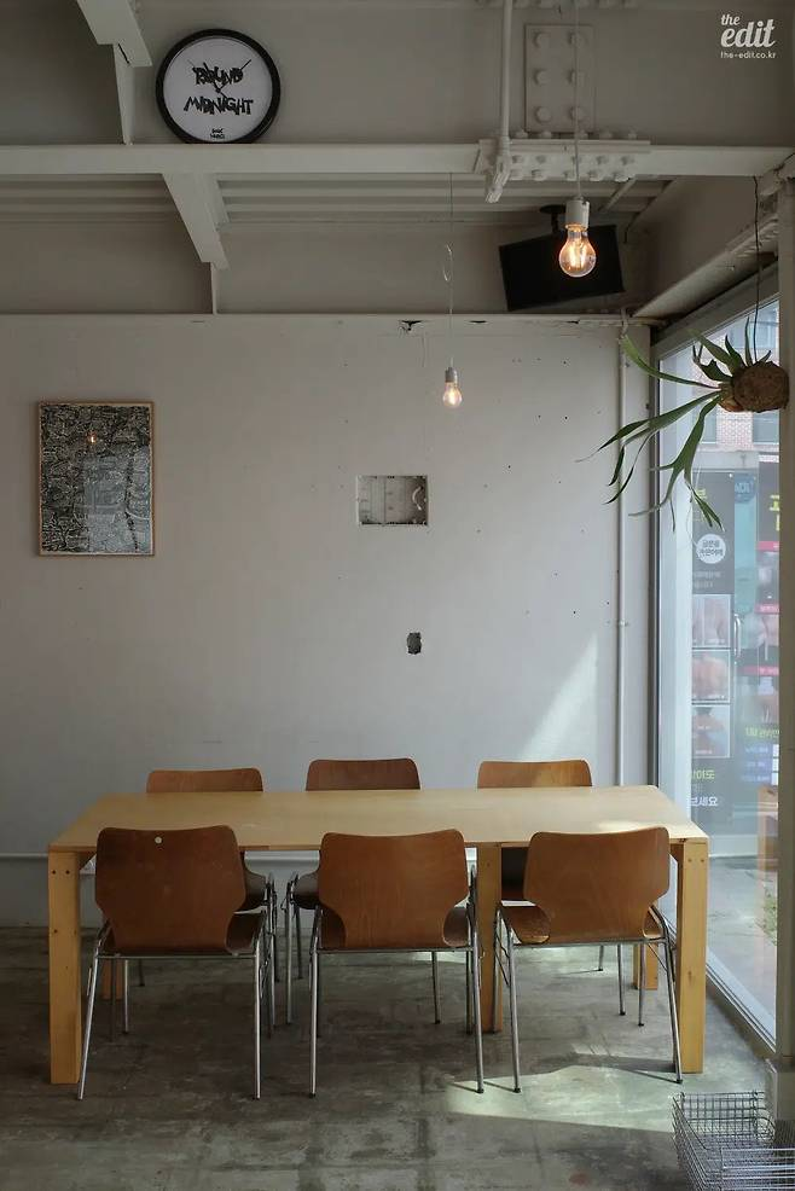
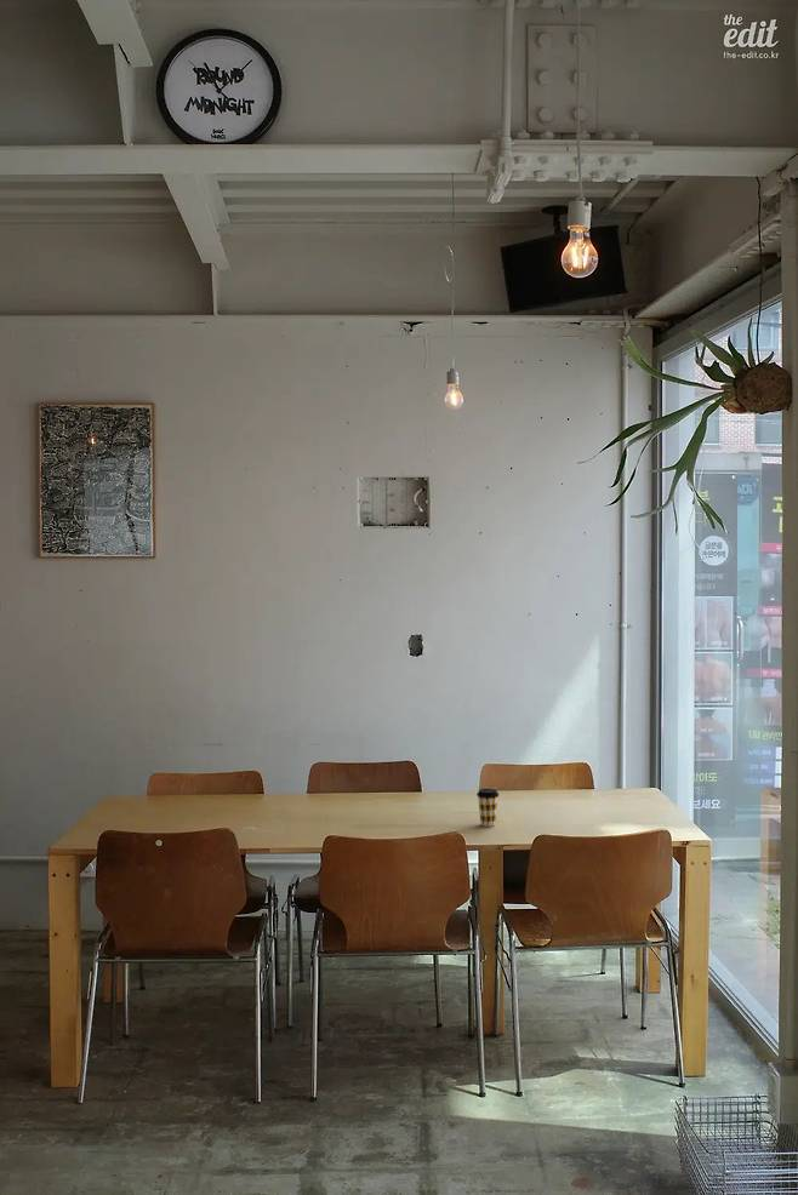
+ coffee cup [475,788,500,828]
